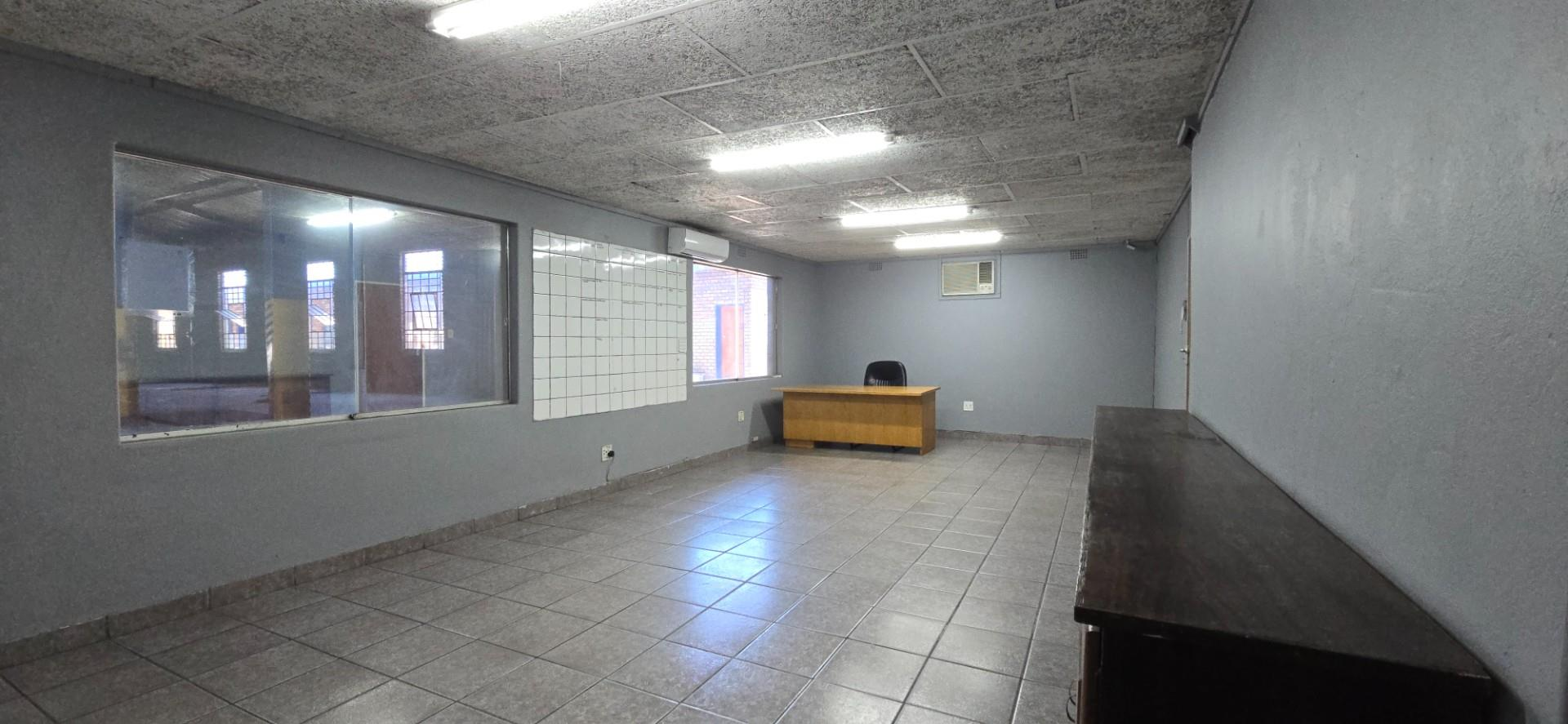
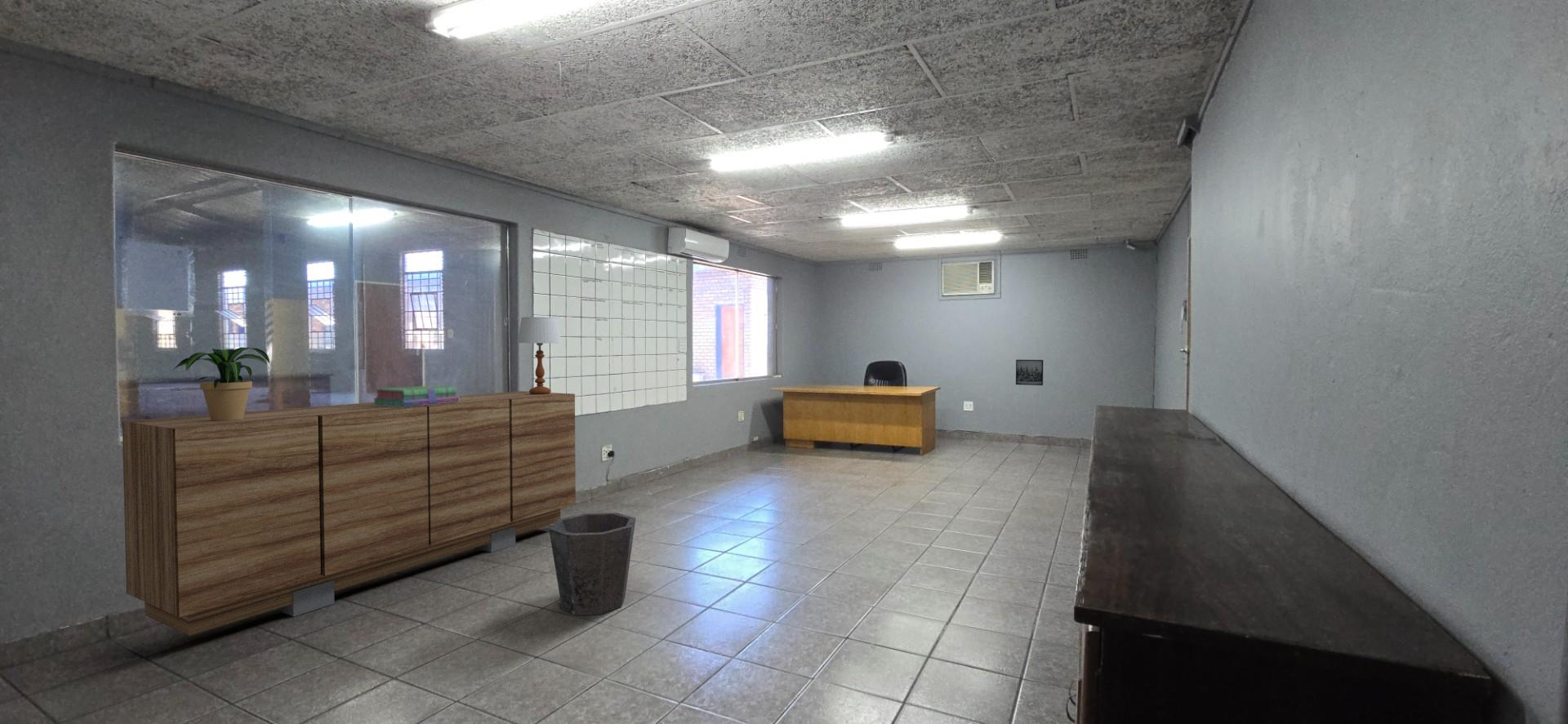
+ wall art [1015,359,1044,386]
+ potted plant [171,347,270,421]
+ stack of books [372,385,459,407]
+ waste bin [548,512,636,616]
+ sideboard [122,390,577,637]
+ table lamp [517,316,562,394]
